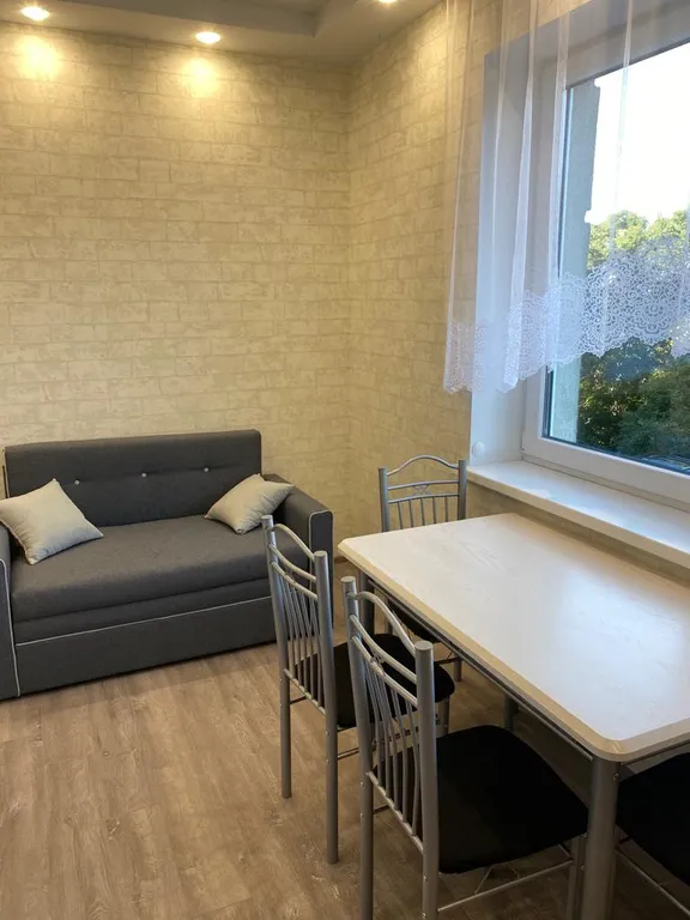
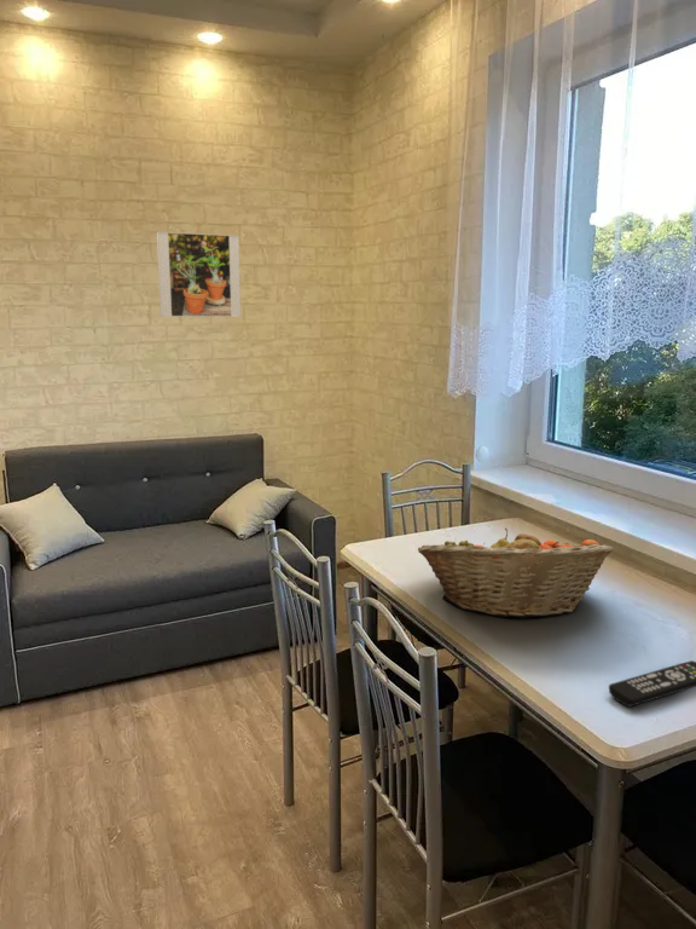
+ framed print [156,231,242,318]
+ fruit basket [417,527,614,619]
+ remote control [608,659,696,708]
